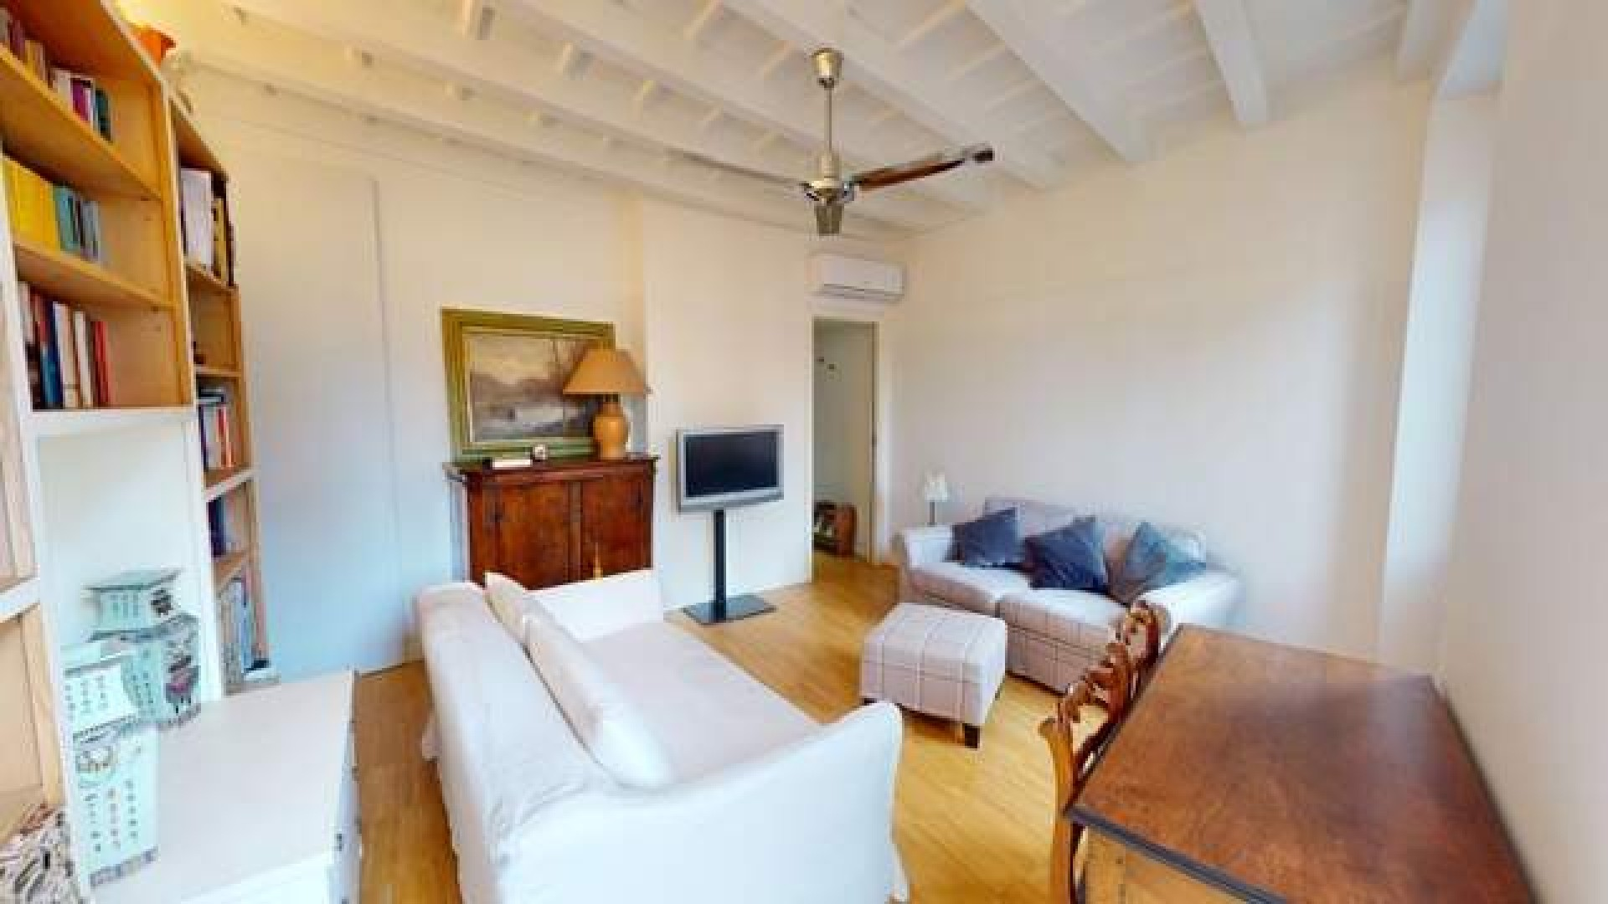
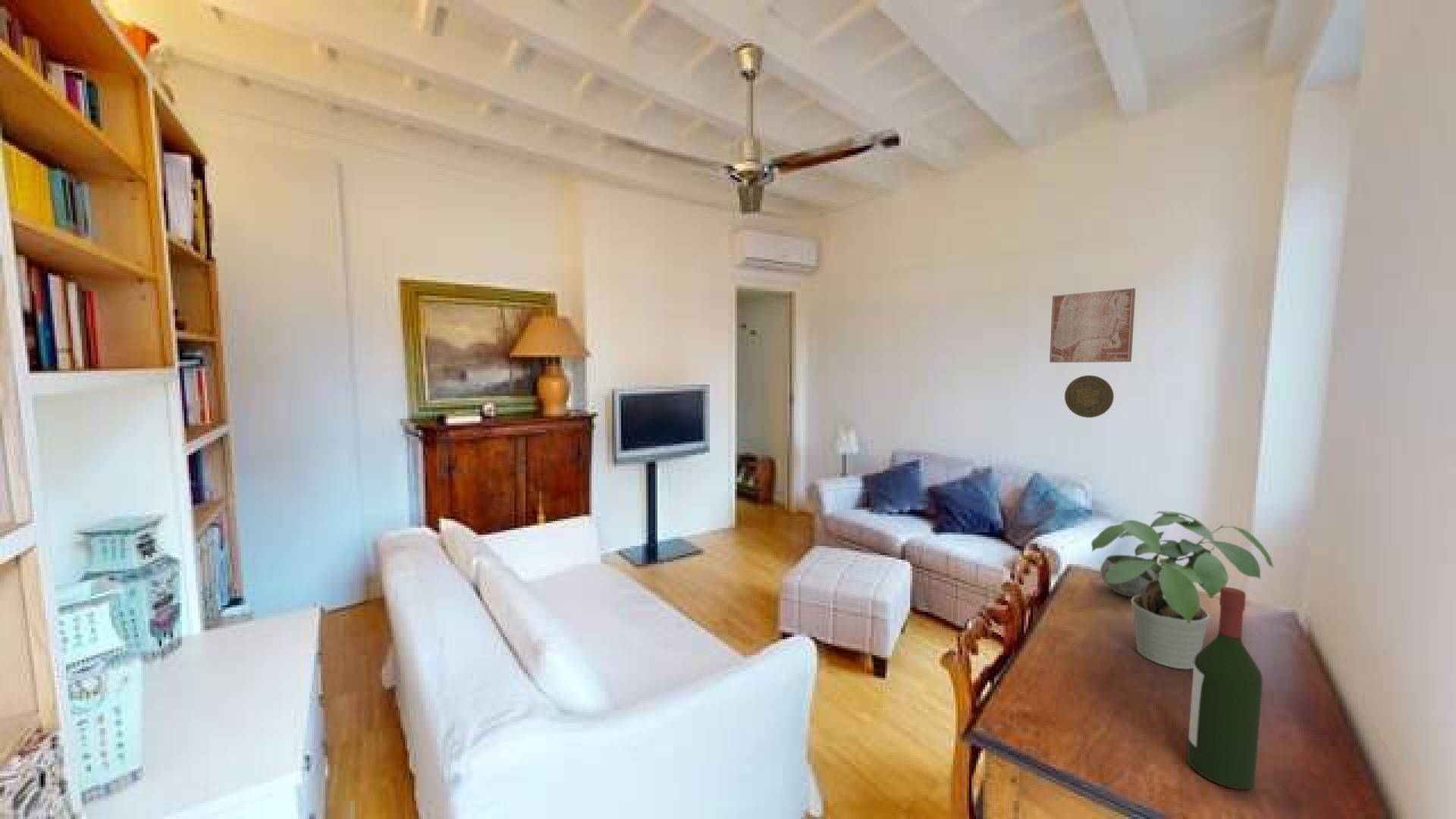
+ decorative bowl [1100,554,1160,598]
+ wine bottle [1187,586,1263,790]
+ decorative plate [1064,375,1115,419]
+ wall art [1049,287,1136,363]
+ potted plant [1090,510,1276,670]
